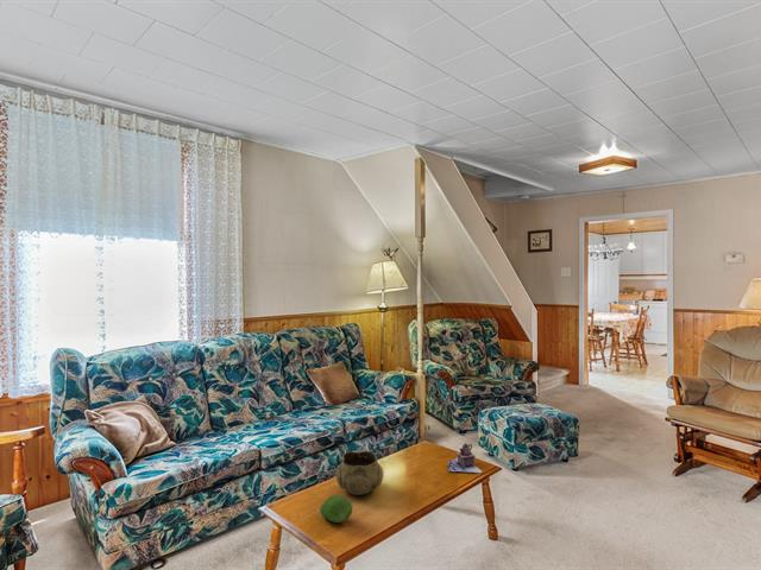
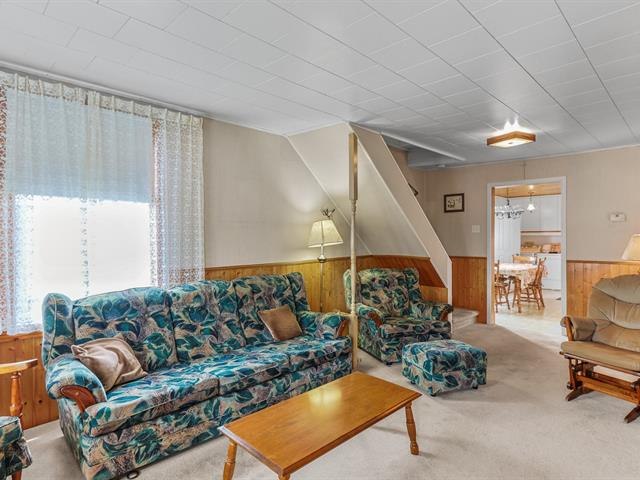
- decorative bowl [335,450,384,496]
- fruit [319,494,353,524]
- teapot [447,442,484,474]
